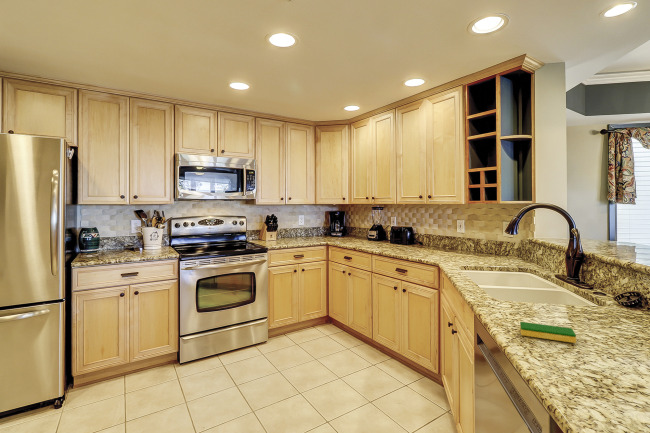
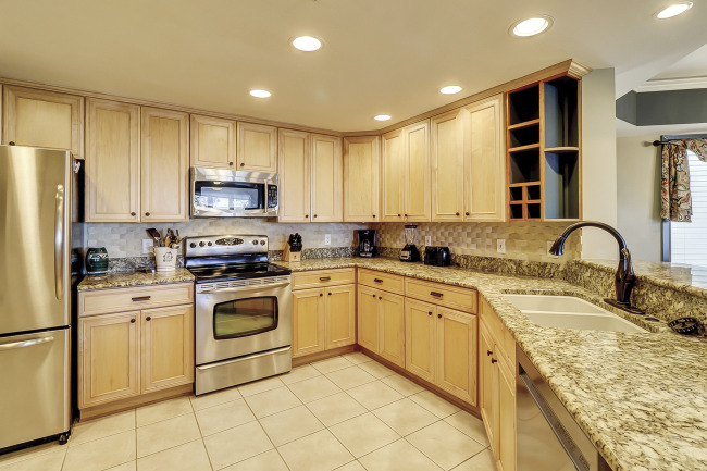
- dish sponge [519,321,577,344]
